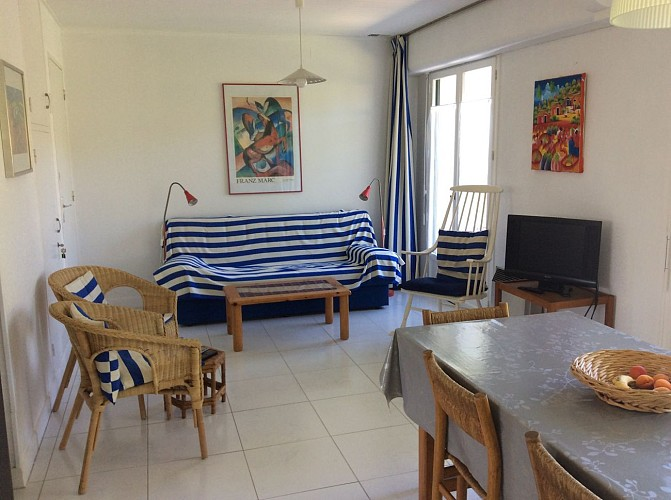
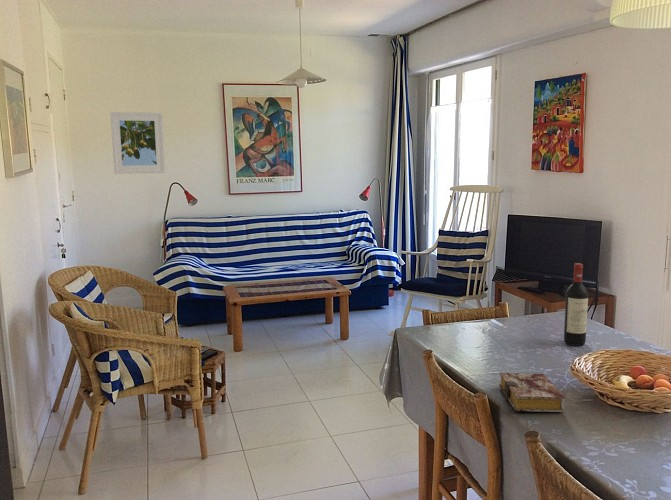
+ wine bottle [563,262,589,347]
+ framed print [110,111,166,175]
+ book [498,372,566,413]
